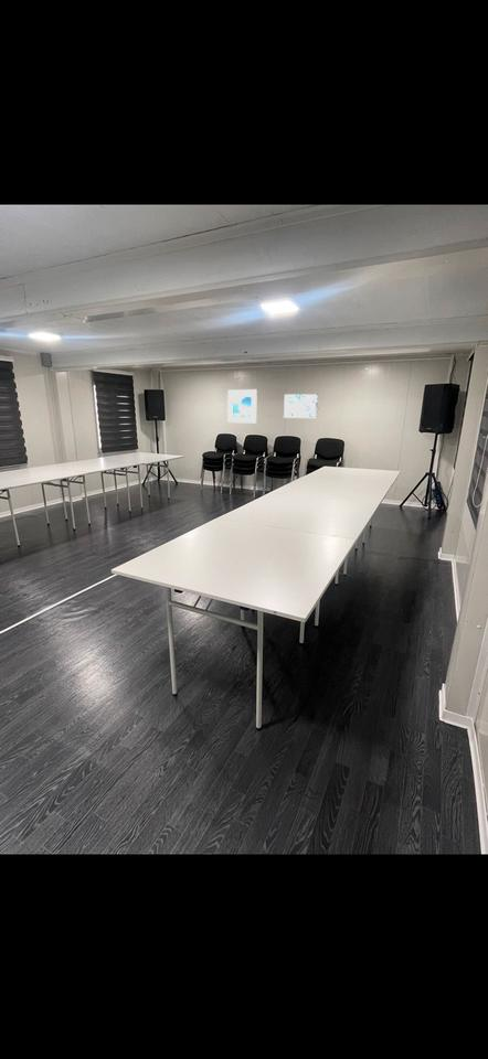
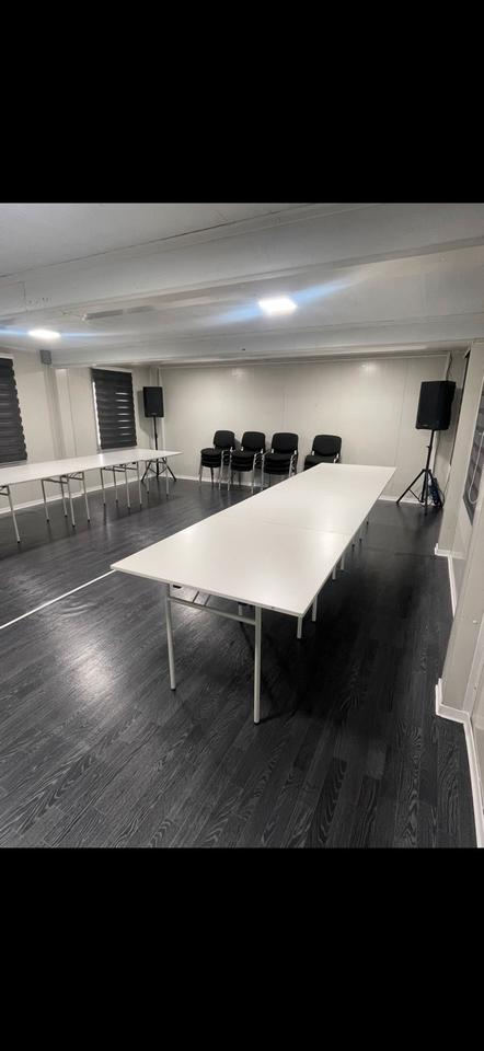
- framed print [227,388,258,424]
- wall art [283,393,319,419]
